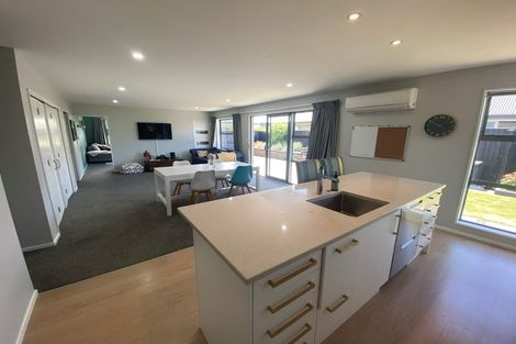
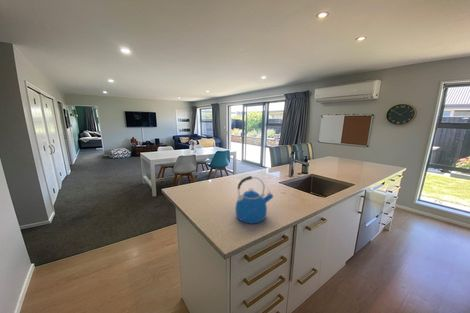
+ kettle [235,175,274,224]
